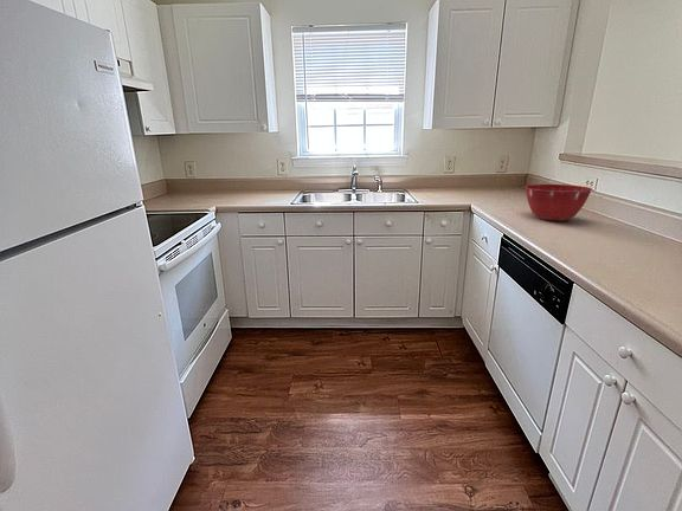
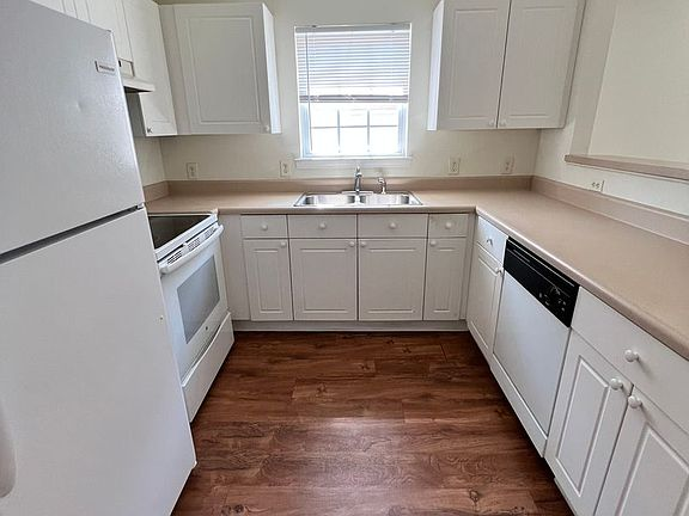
- mixing bowl [525,183,593,222]
